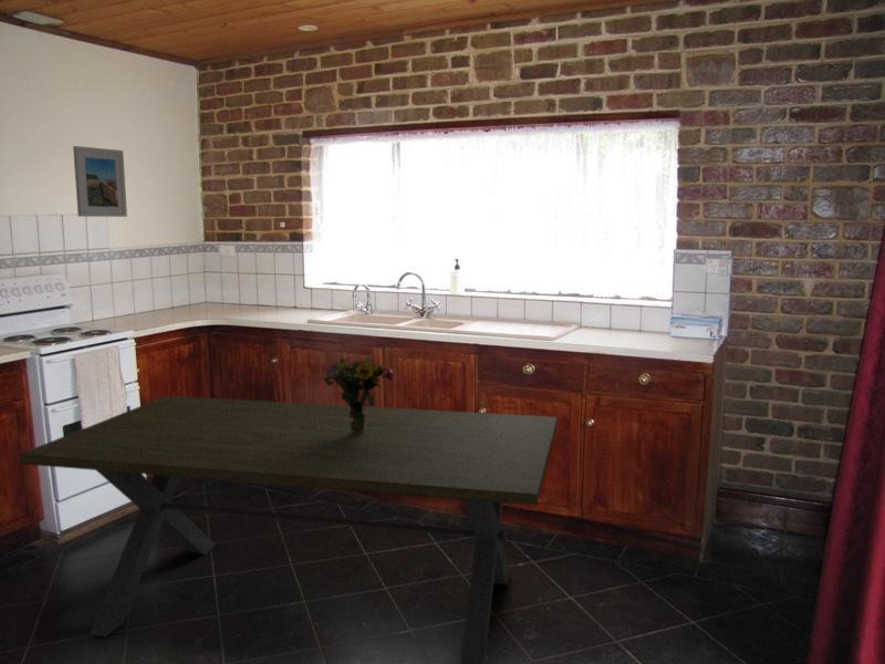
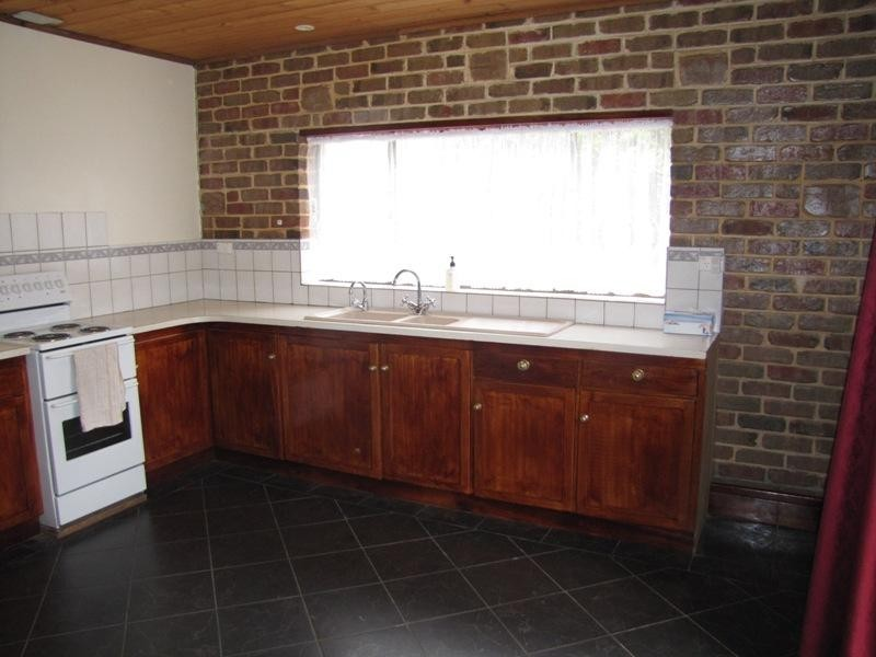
- bouquet [322,353,394,434]
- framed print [72,145,128,218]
- dining table [18,395,559,664]
